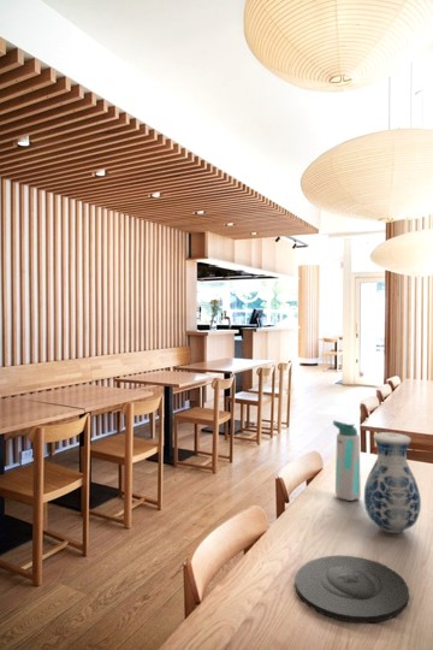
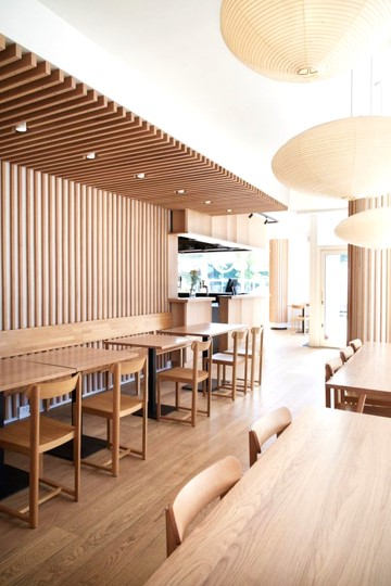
- water bottle [332,419,362,502]
- vase [363,431,422,534]
- plate [293,555,410,624]
